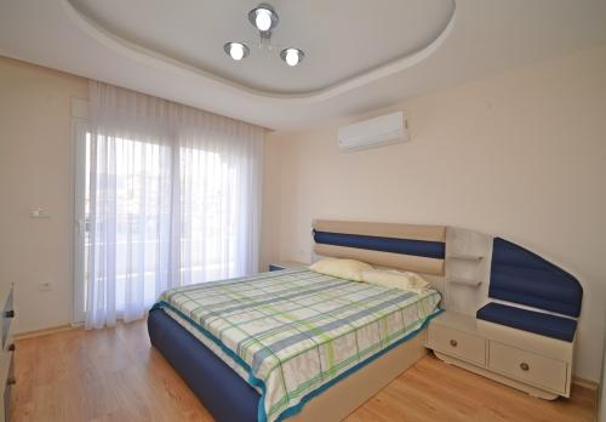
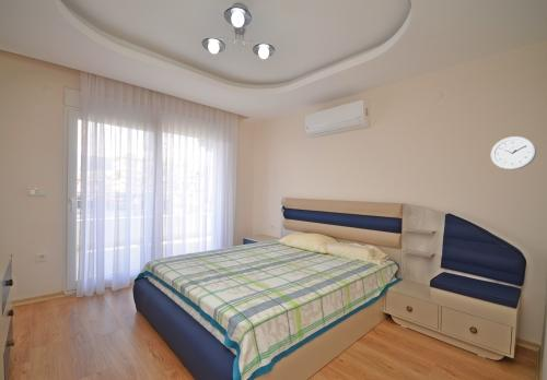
+ wall clock [490,135,537,170]
